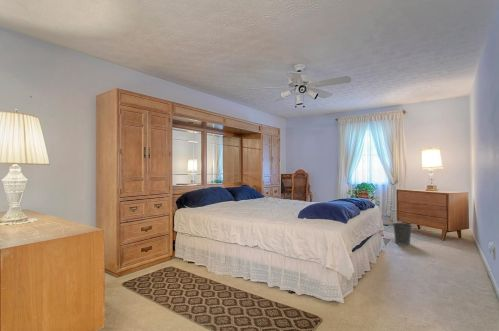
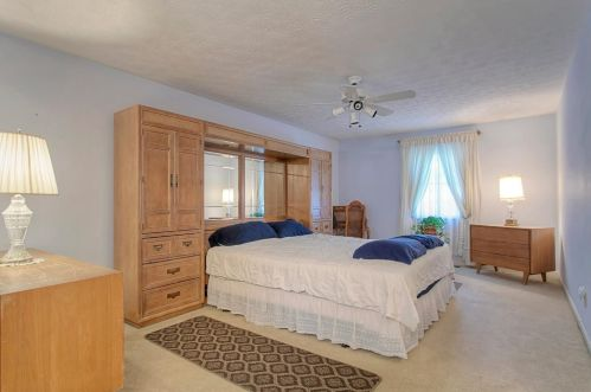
- wastebasket [392,222,413,246]
